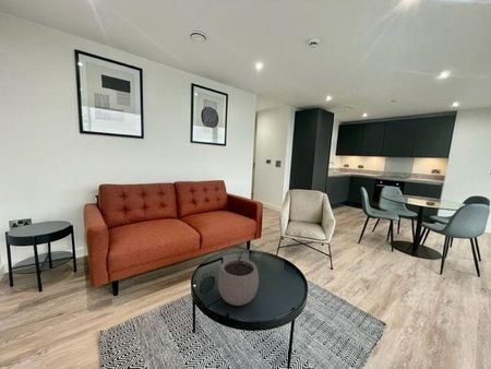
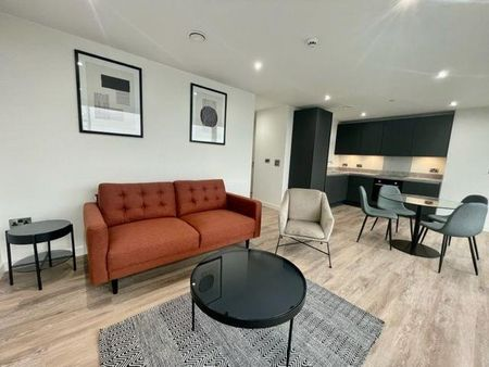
- plant pot [217,252,260,307]
